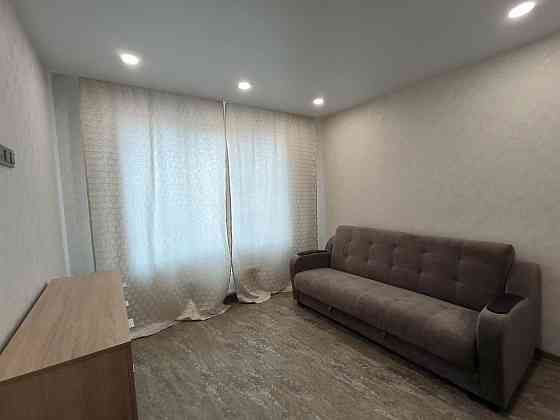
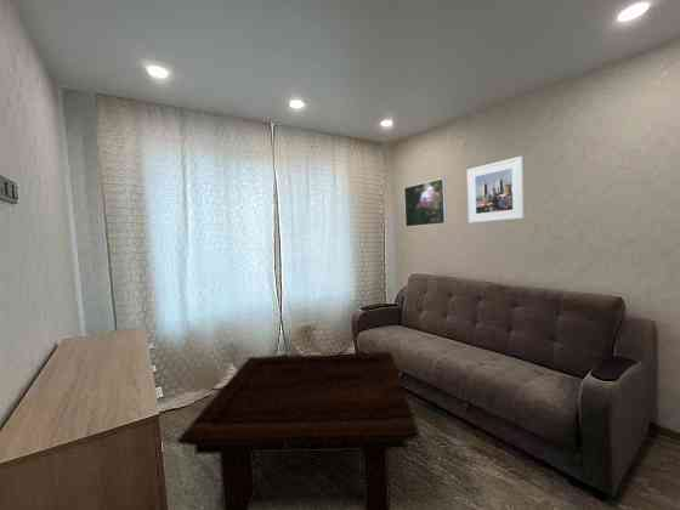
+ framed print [466,155,525,223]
+ coffee table [175,351,421,510]
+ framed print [403,177,448,228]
